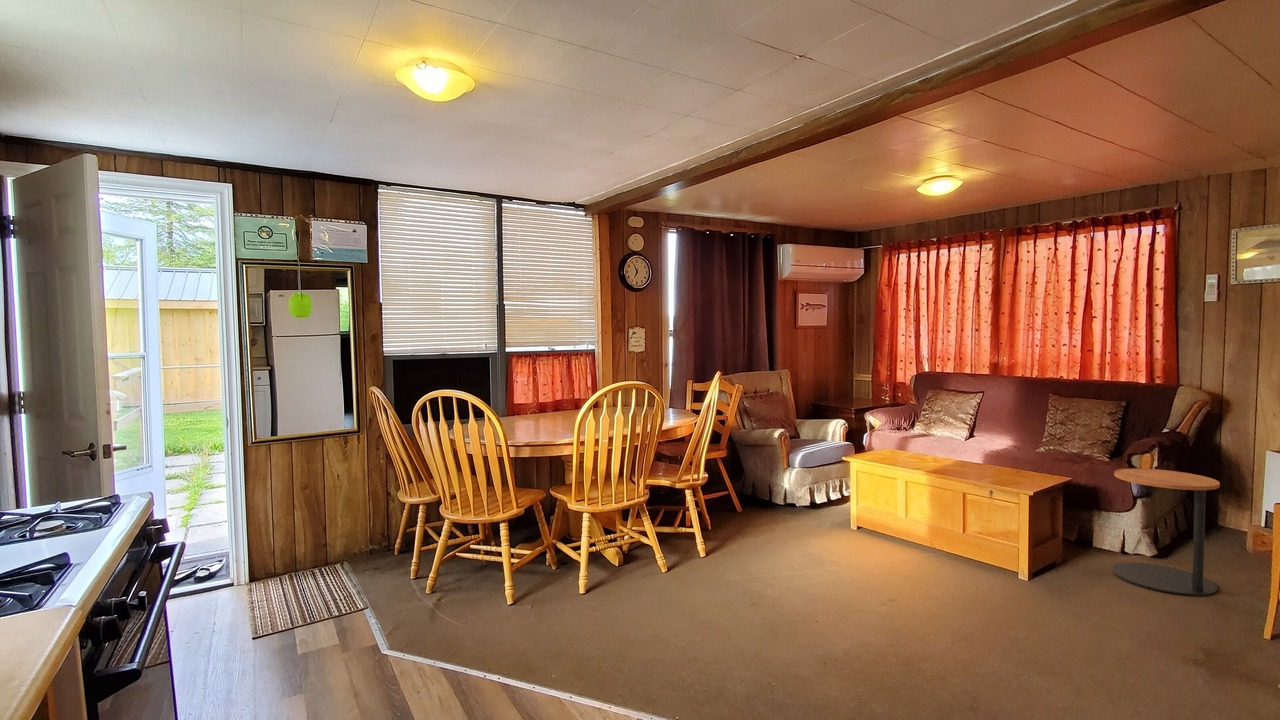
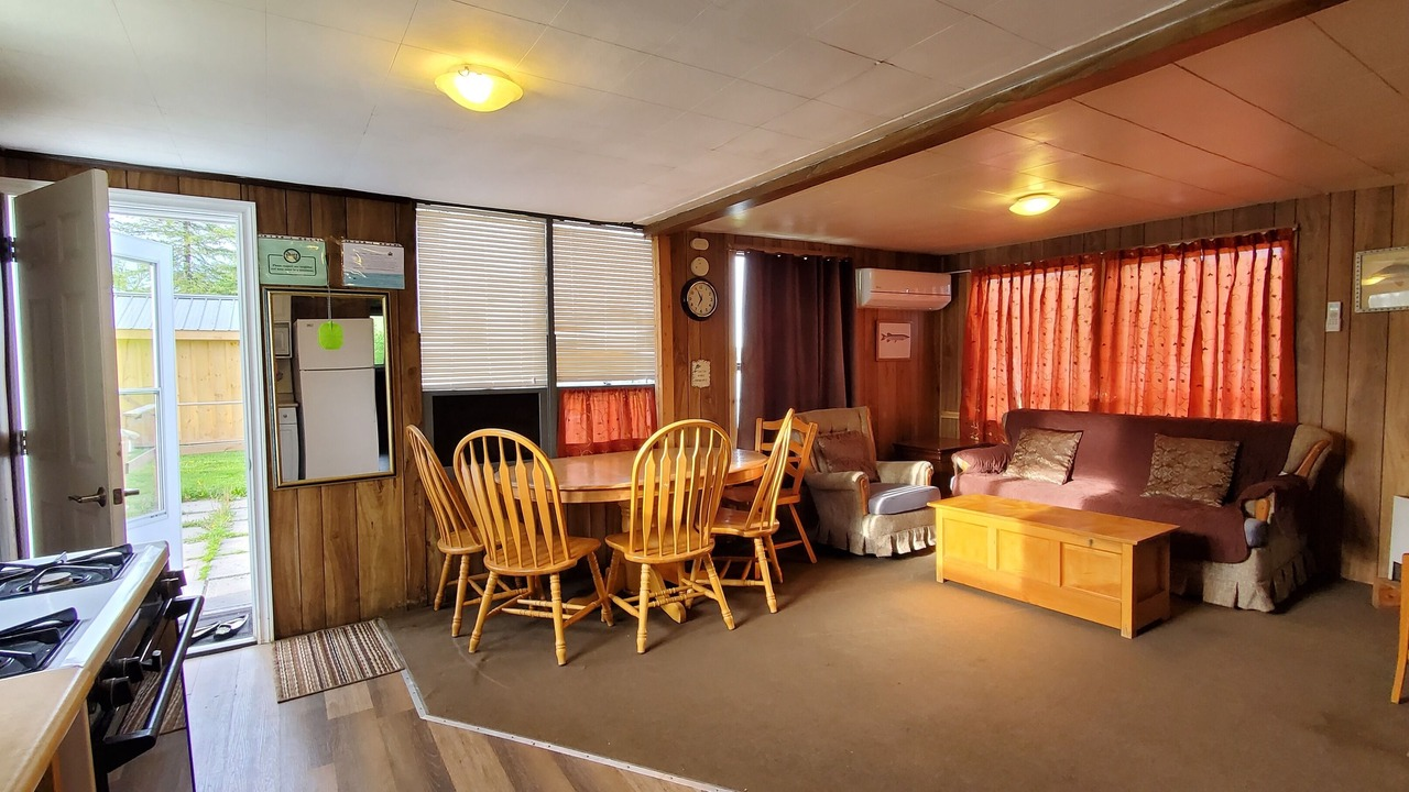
- side table [1111,467,1221,597]
